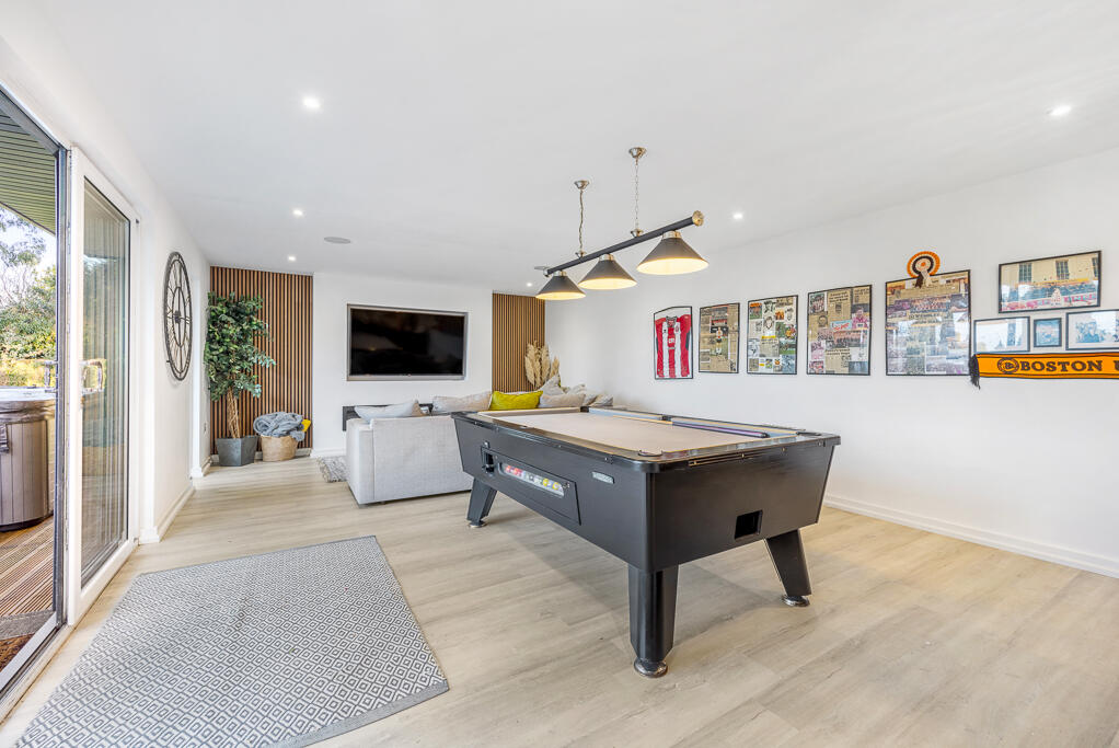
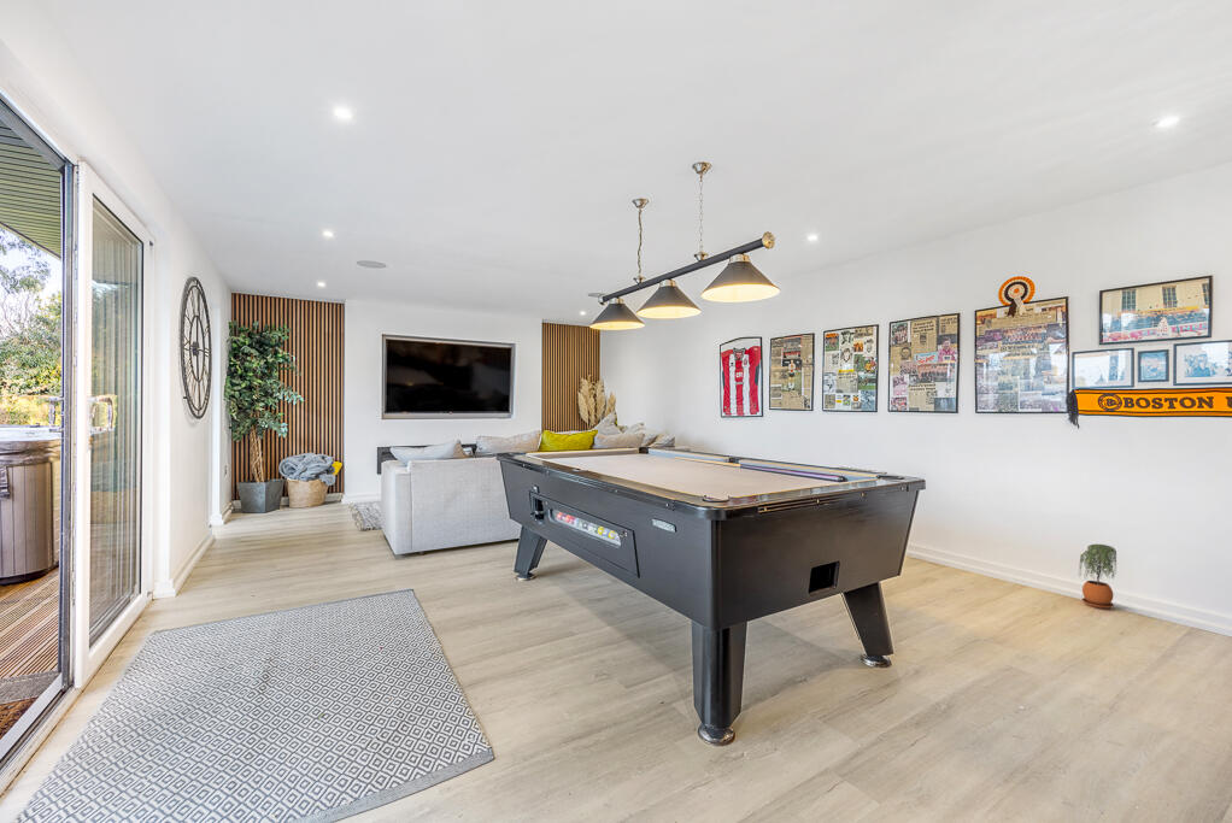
+ potted plant [1078,543,1117,610]
